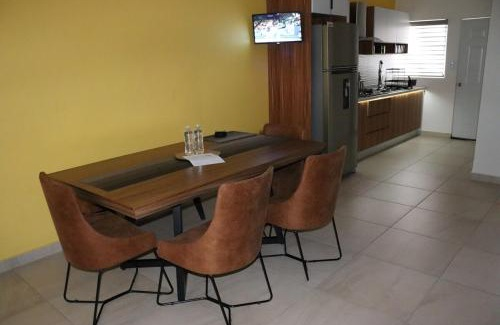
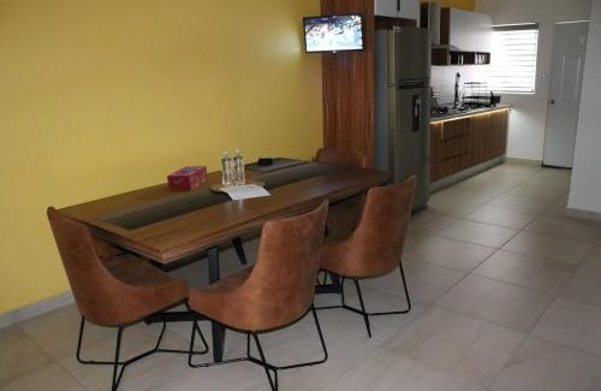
+ tissue box [166,165,209,192]
